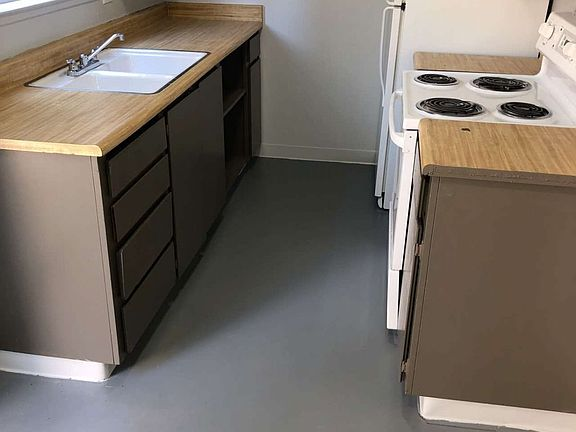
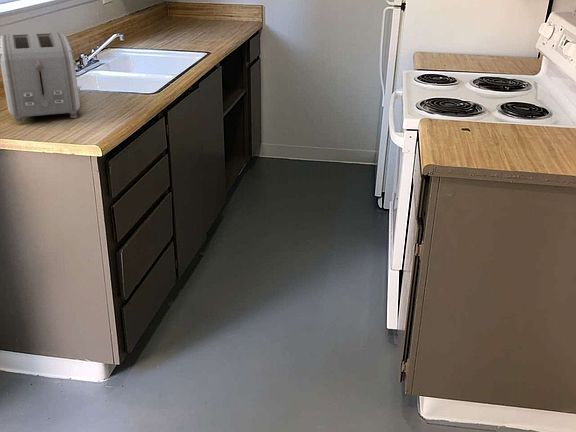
+ toaster [0,31,81,124]
